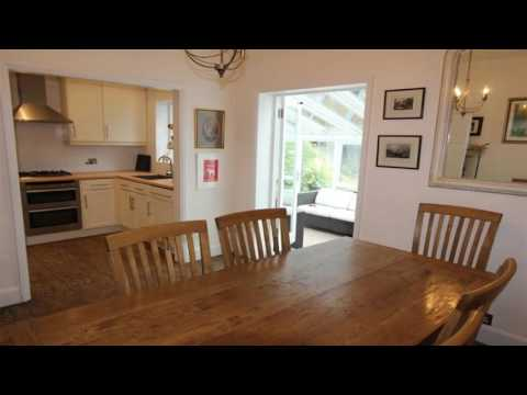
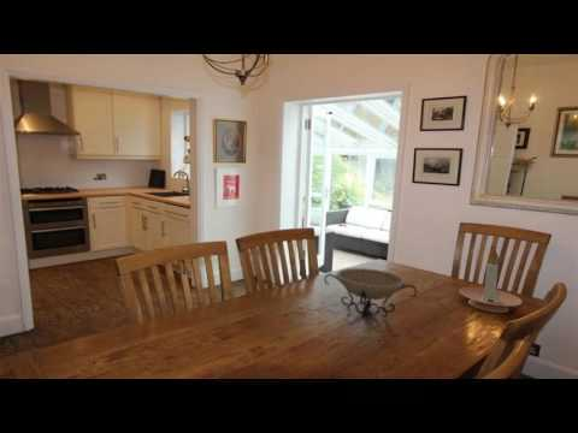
+ candle holder [458,247,524,314]
+ decorative bowl [323,267,419,322]
